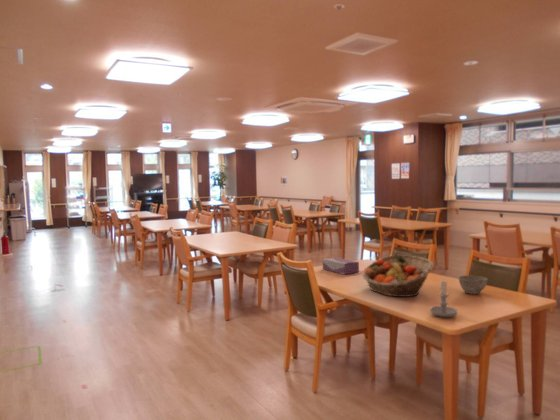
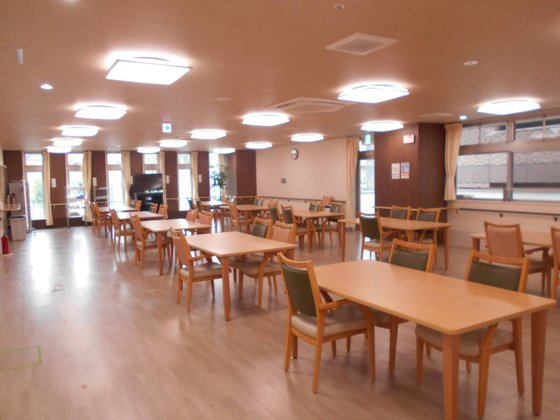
- tissue box [322,257,360,275]
- candle [429,279,458,318]
- bowl [457,275,489,295]
- fruit basket [361,254,434,298]
